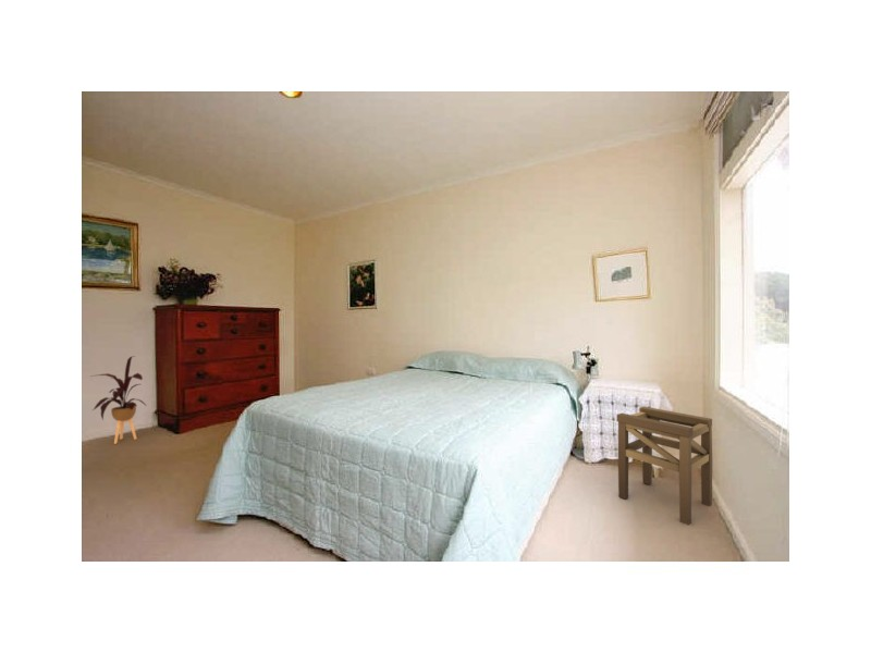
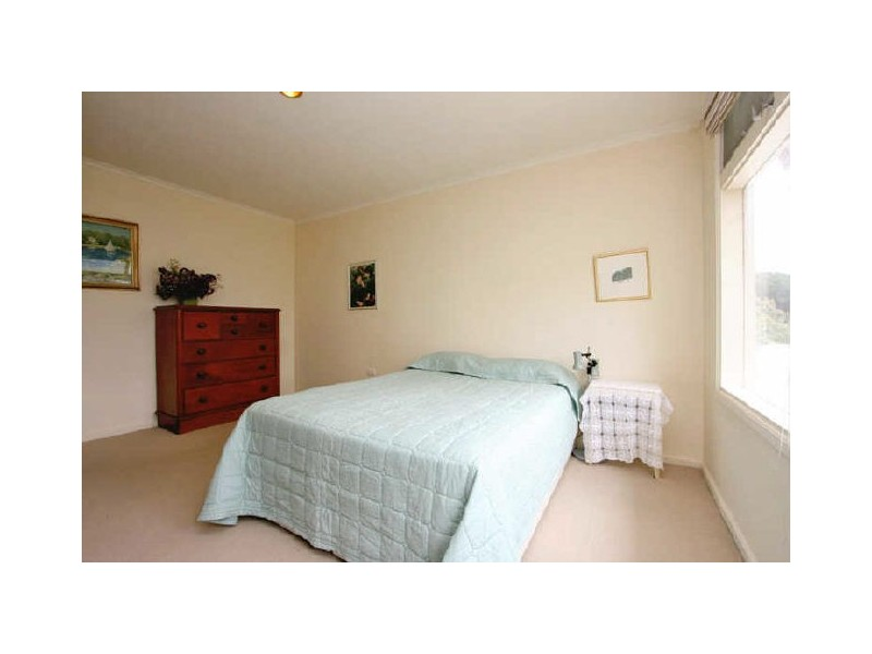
- stool [616,405,713,526]
- house plant [90,355,147,445]
